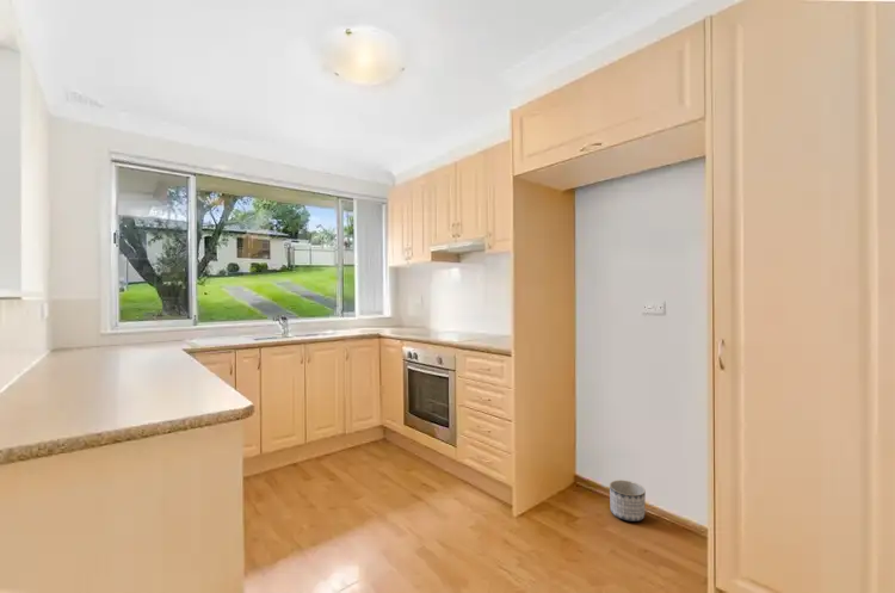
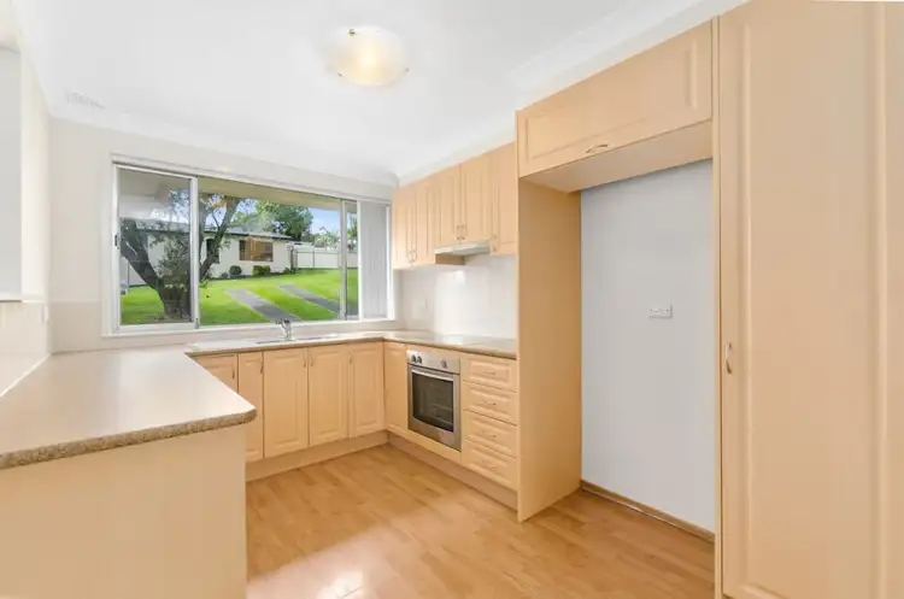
- planter [609,478,647,523]
